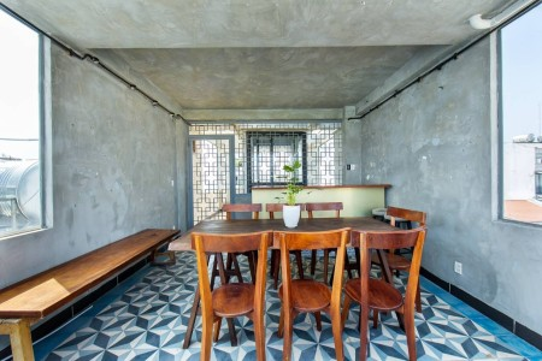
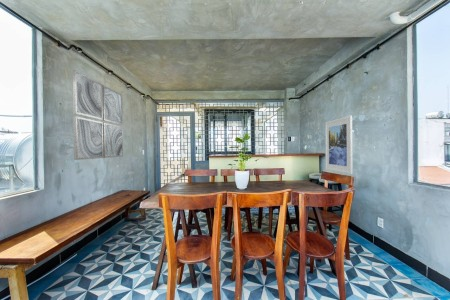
+ wall art [72,69,124,161]
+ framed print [324,115,354,175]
